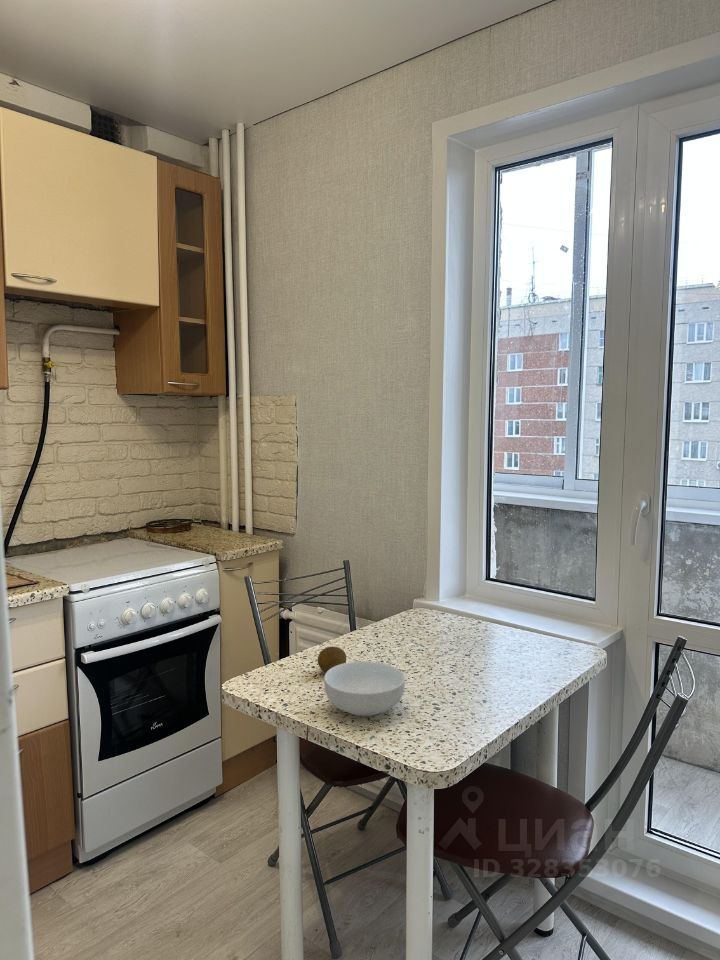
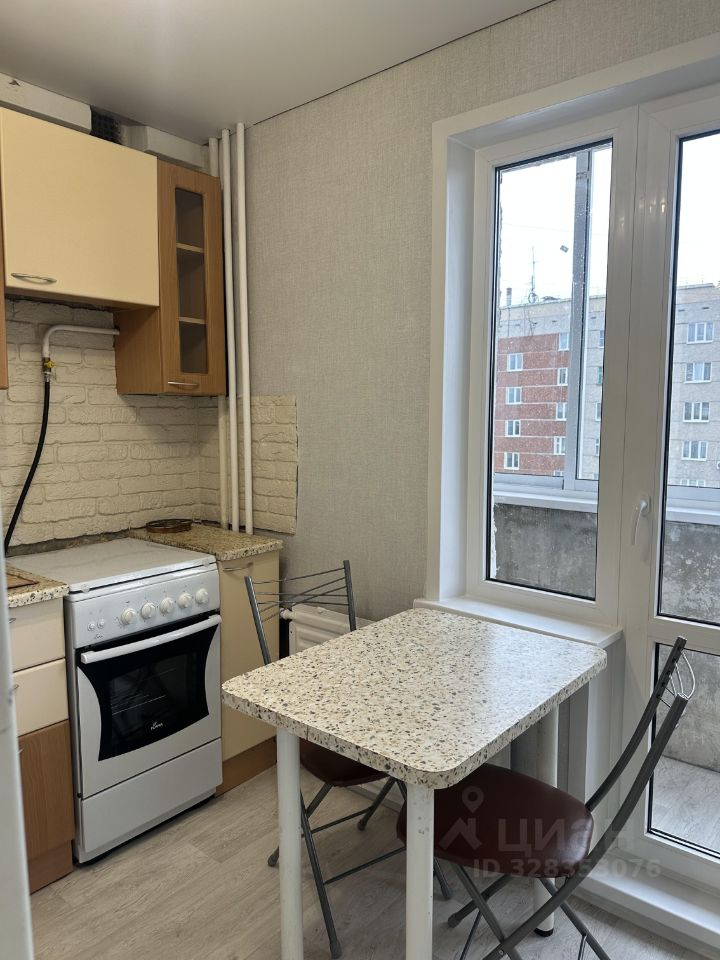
- fruit [317,646,347,673]
- cereal bowl [323,660,406,717]
